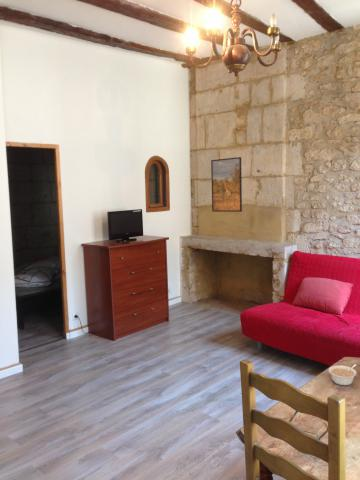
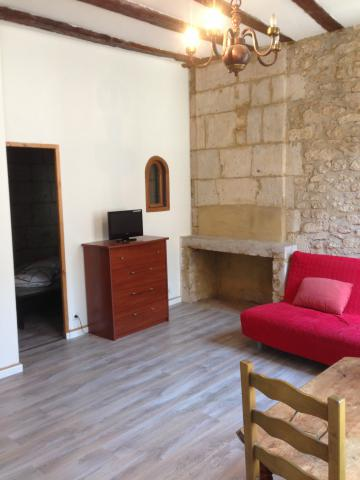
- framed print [210,156,243,213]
- legume [328,363,358,386]
